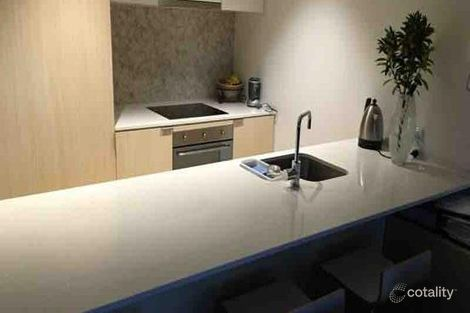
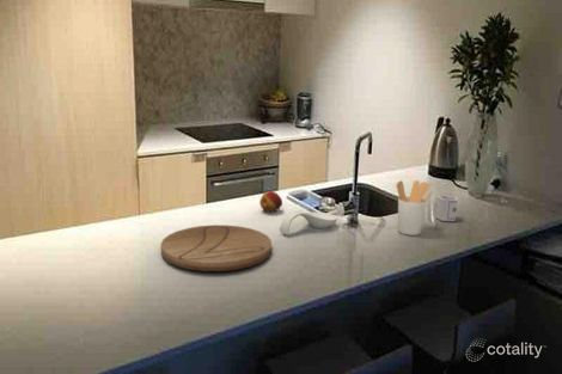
+ fruit [258,190,283,213]
+ spoon rest [279,209,338,235]
+ cutting board [160,223,273,272]
+ cup [433,194,458,222]
+ utensil holder [395,179,434,237]
